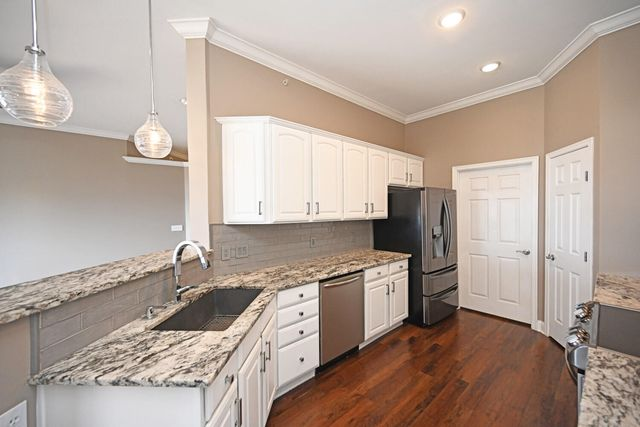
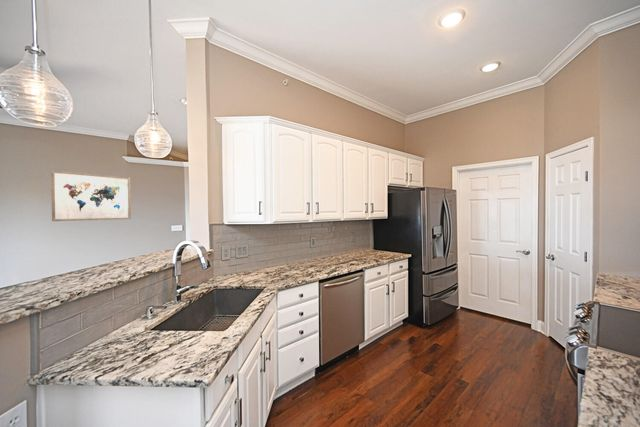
+ wall art [50,170,132,222]
